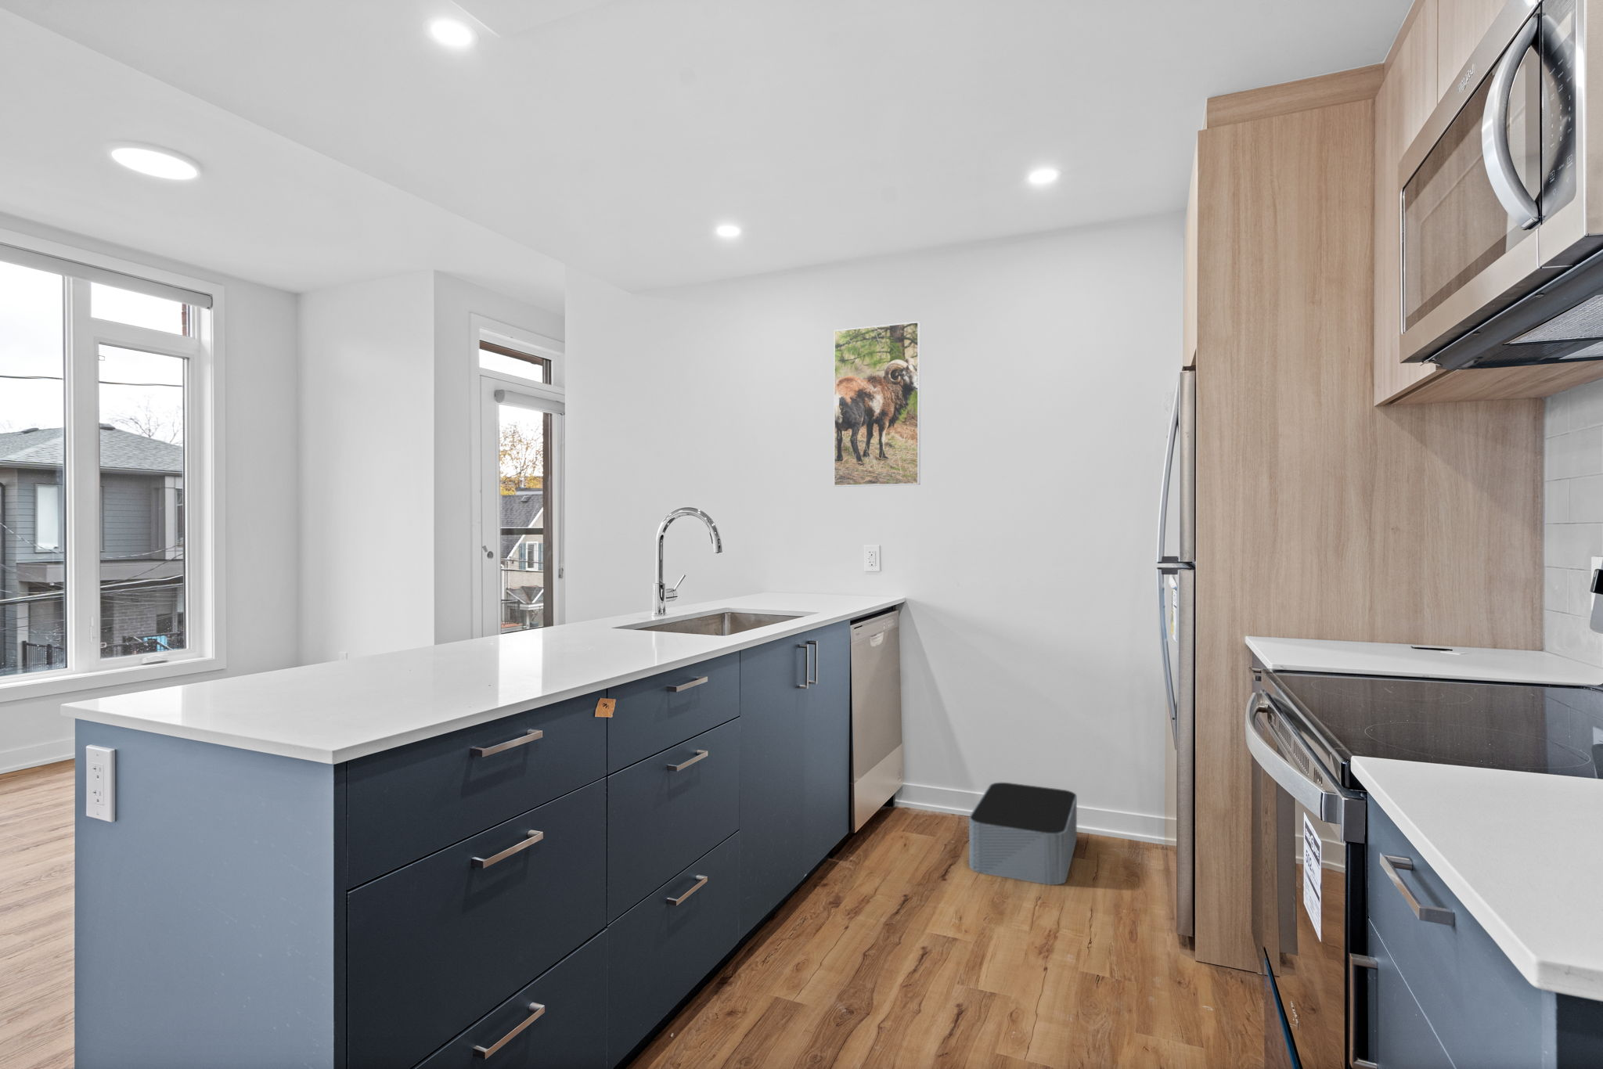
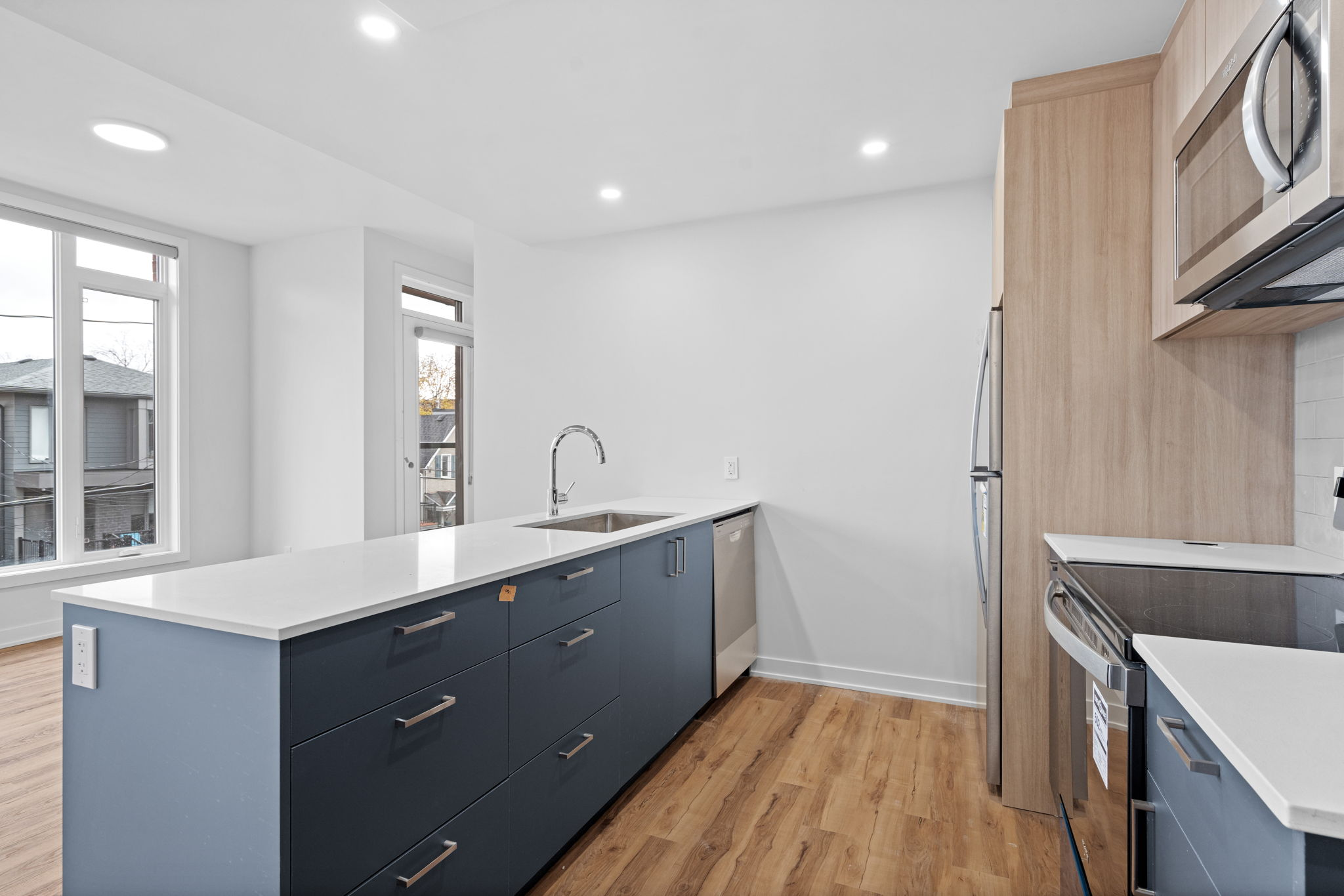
- storage bin [968,781,1078,886]
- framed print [833,321,921,488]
